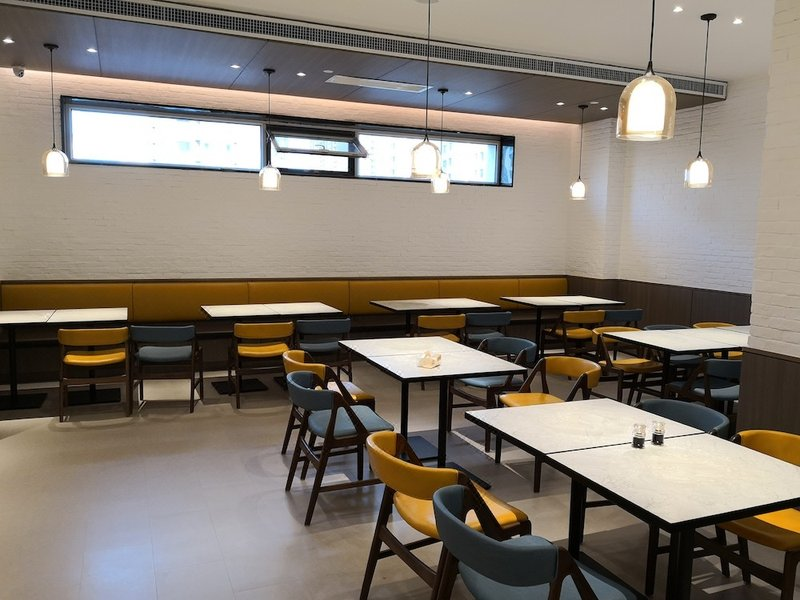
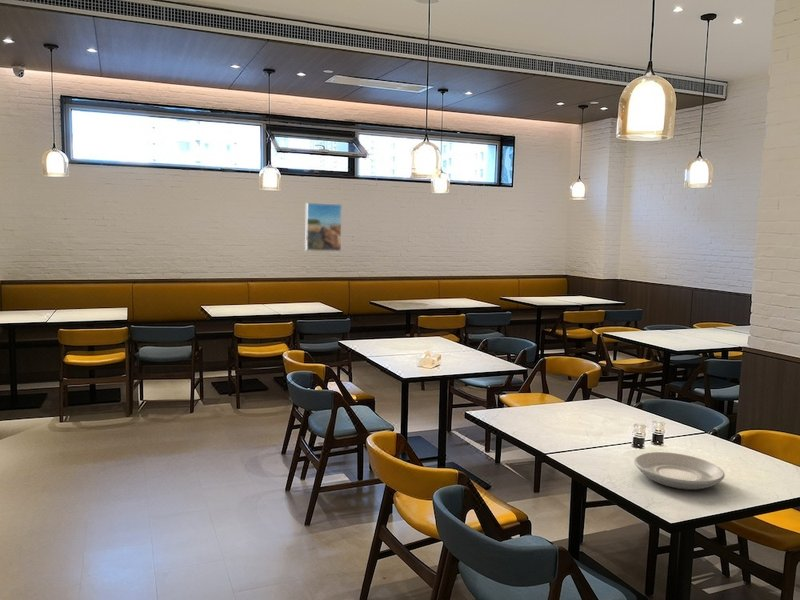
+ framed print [304,202,343,252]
+ plate [633,451,726,491]
